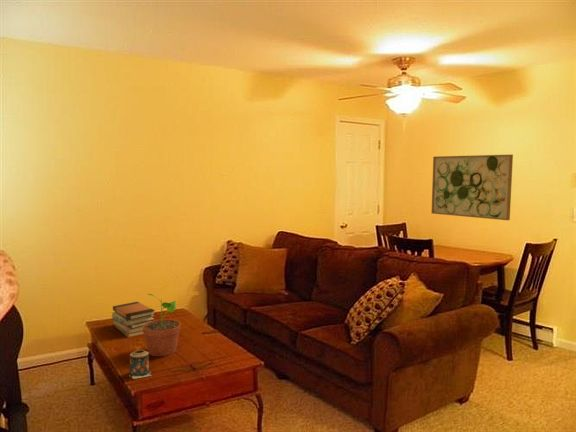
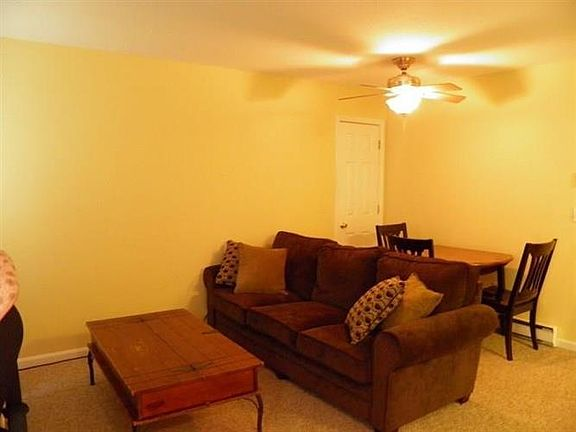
- potted plant [143,293,182,357]
- candle [129,349,153,380]
- wall art [430,154,514,221]
- book stack [111,301,156,338]
